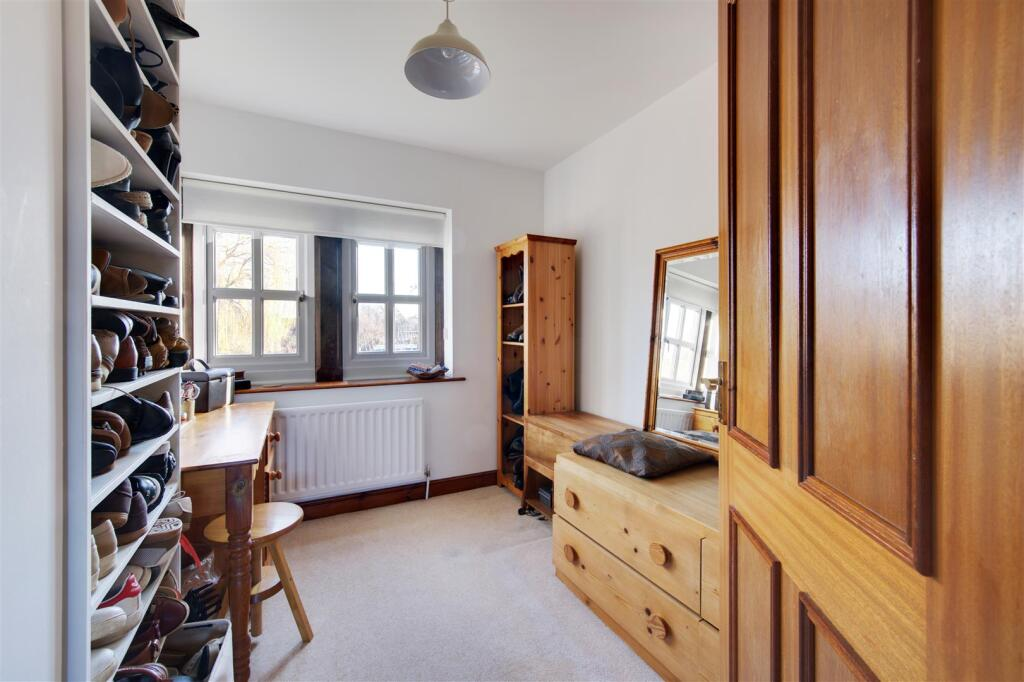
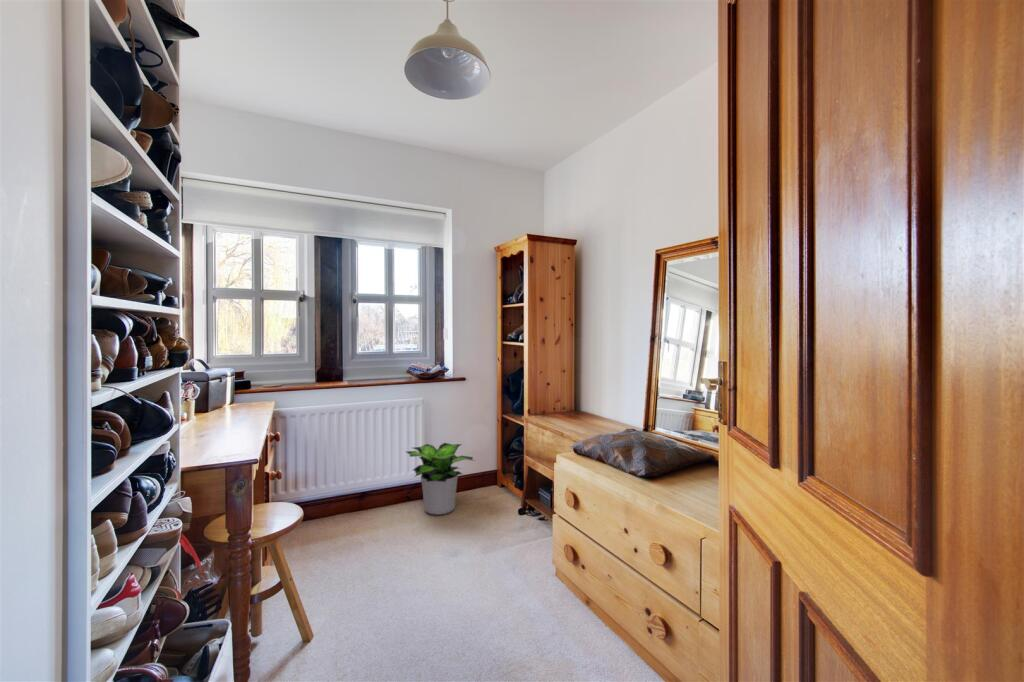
+ potted plant [406,442,476,516]
